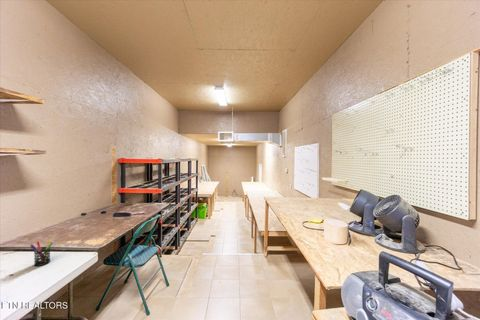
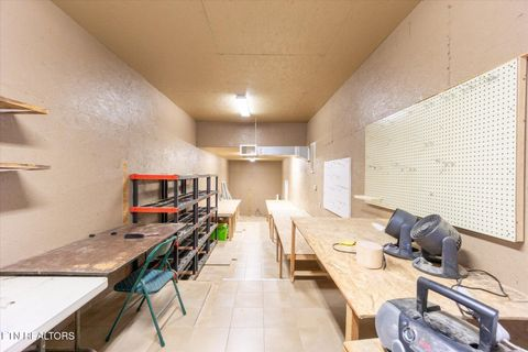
- pen holder [29,238,54,267]
